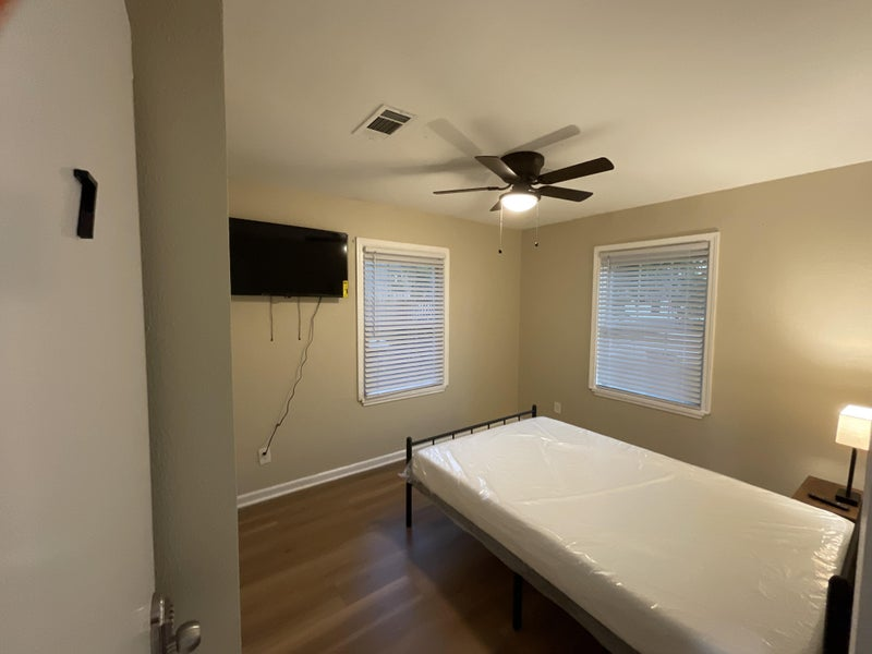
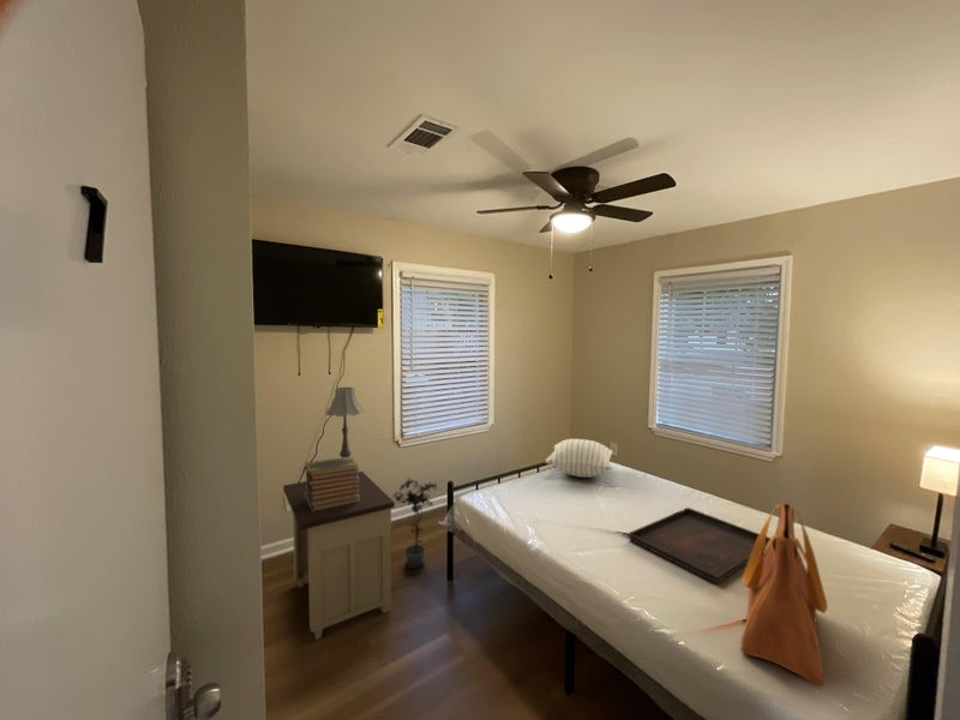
+ pillow [545,438,614,479]
+ potted plant [391,476,438,570]
+ tote bag [739,502,829,688]
+ book stack [304,456,360,511]
+ nightstand [282,470,396,641]
+ table lamp [324,386,365,458]
+ serving tray [626,506,772,586]
